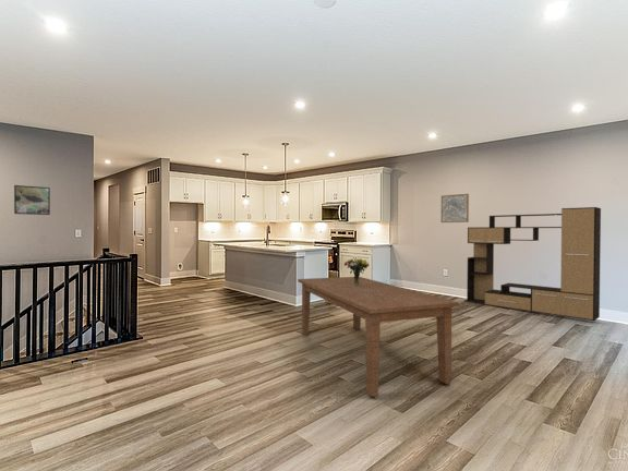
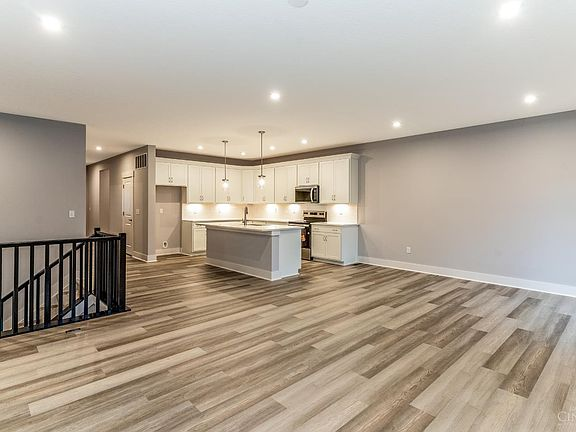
- media console [463,206,602,322]
- wall art [440,193,470,224]
- bouquet [343,257,371,286]
- dining table [297,276,460,398]
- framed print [13,184,51,216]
